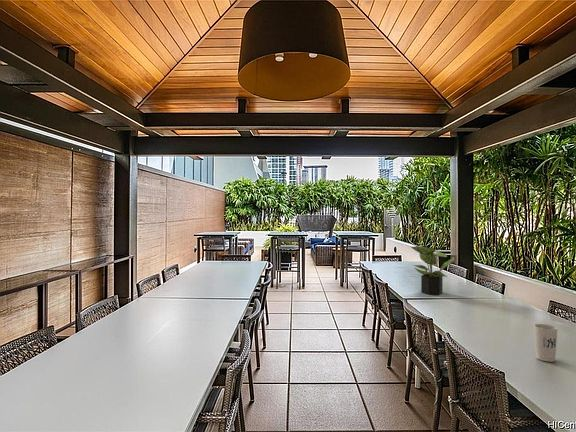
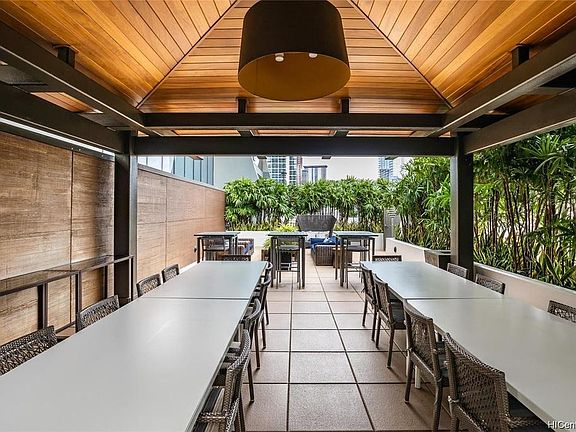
- cup [533,323,559,363]
- potted plant [411,245,455,295]
